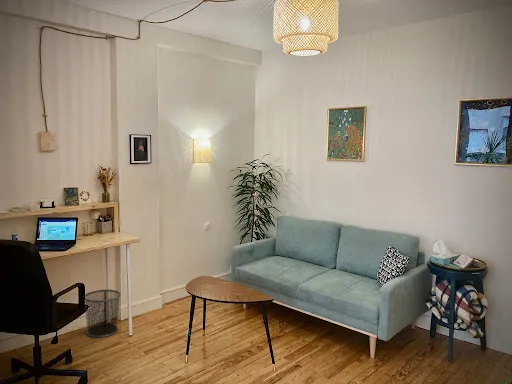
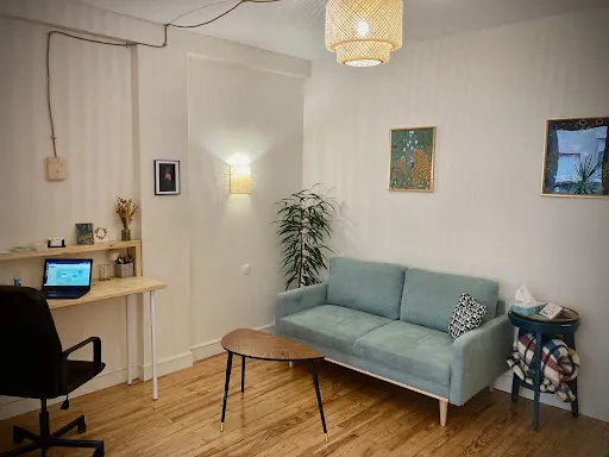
- waste bin [84,289,122,338]
